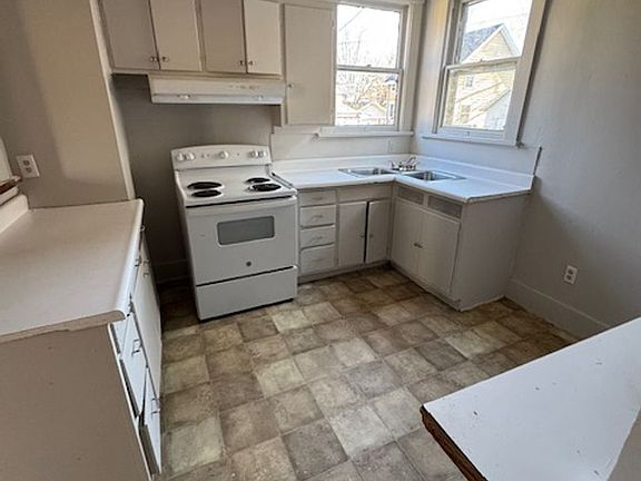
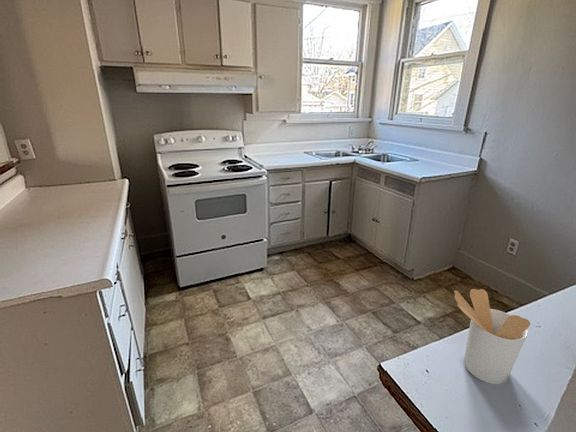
+ utensil holder [453,288,531,385]
